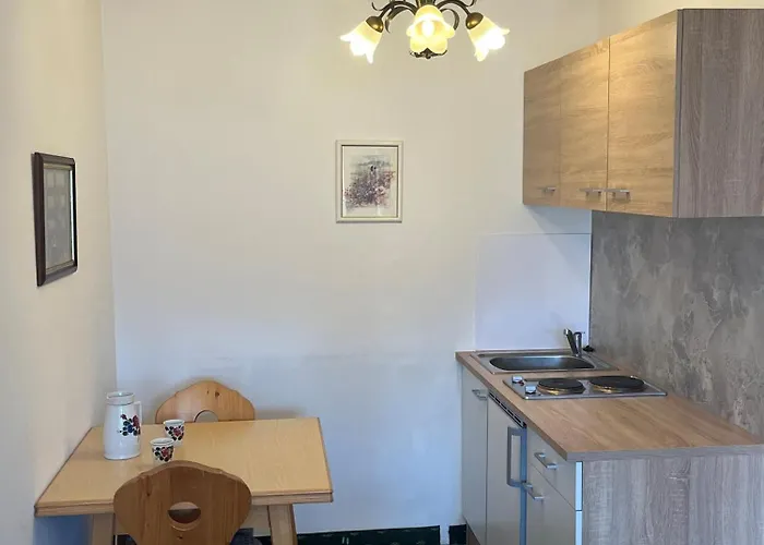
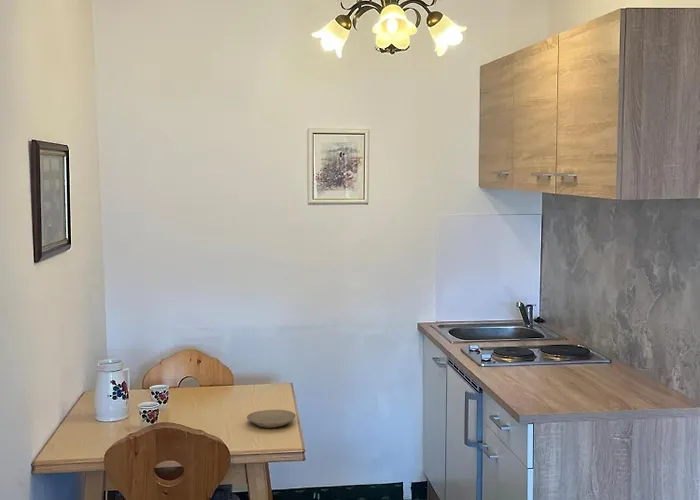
+ plate [246,409,297,429]
